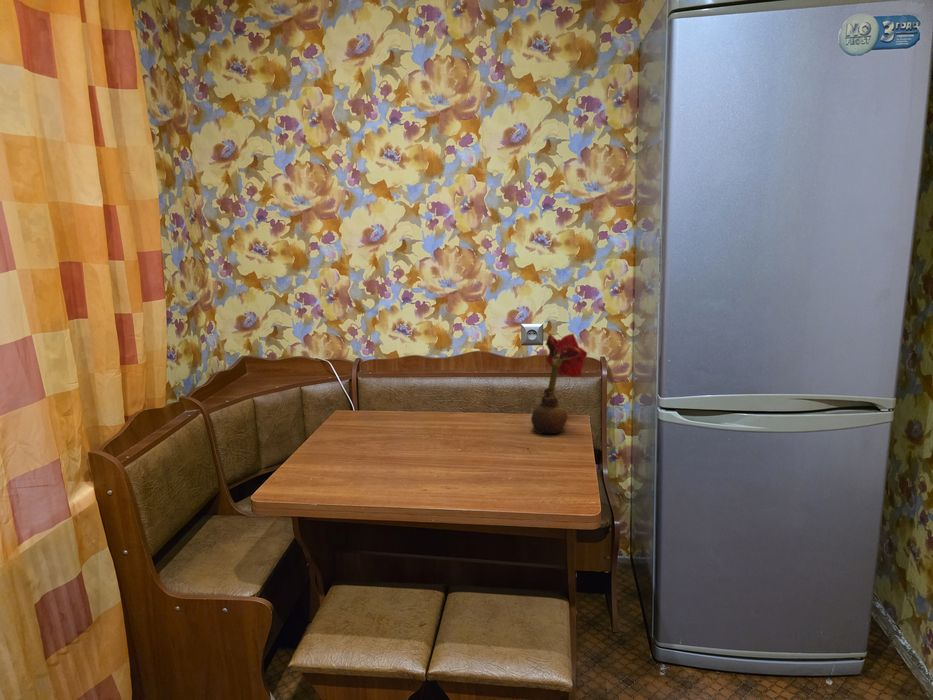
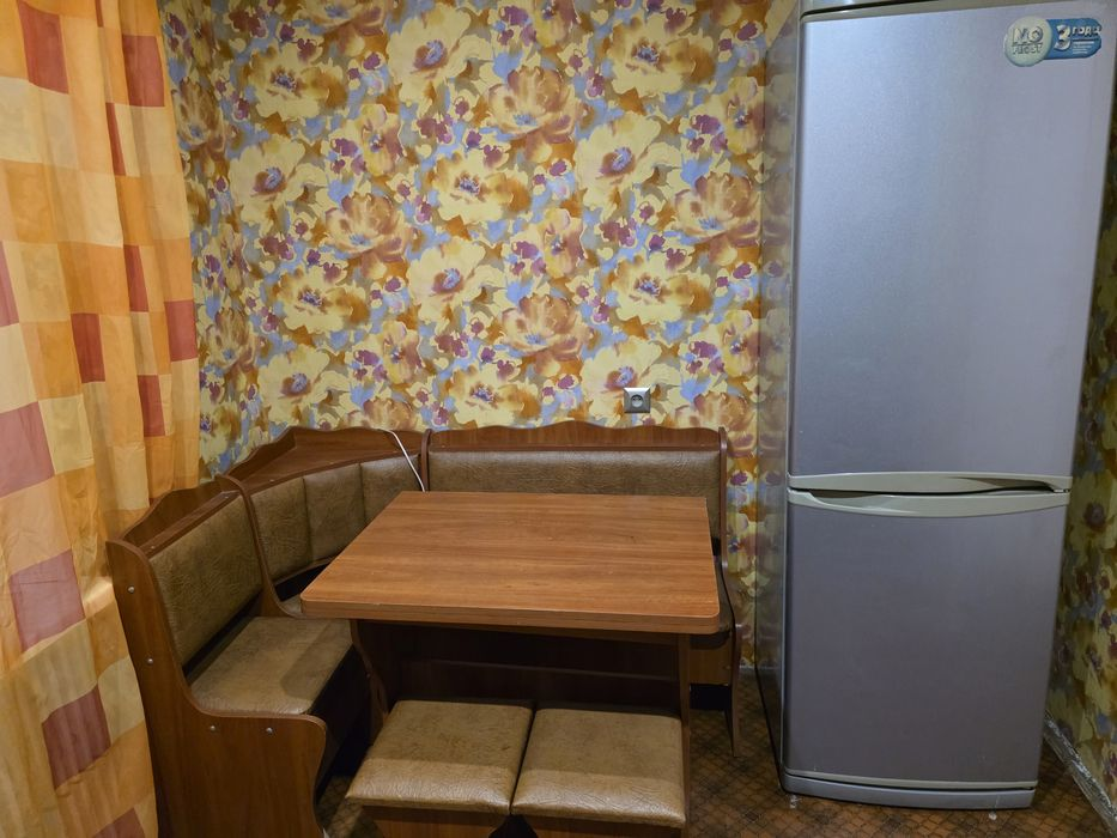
- flower [530,333,588,435]
